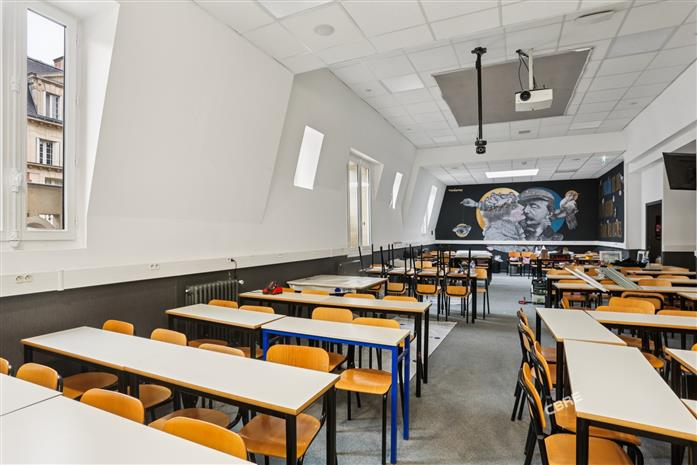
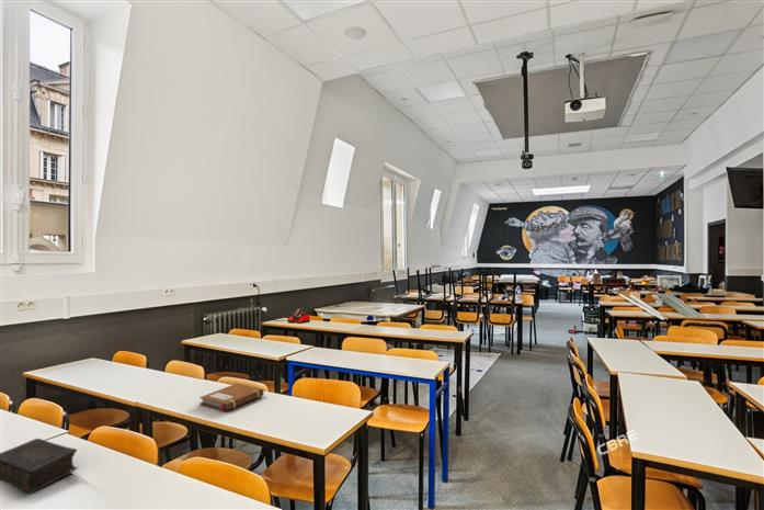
+ notebook [198,383,265,412]
+ book [0,438,80,495]
